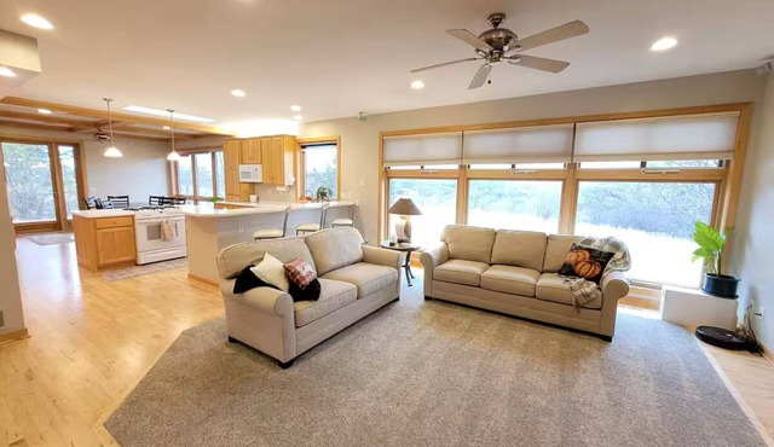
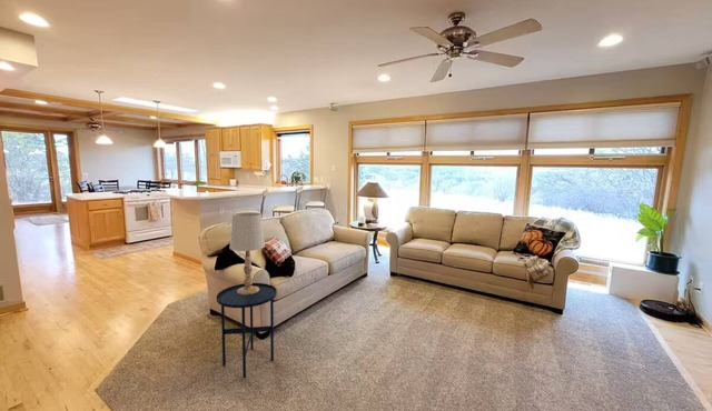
+ table lamp [229,211,266,295]
+ side table [216,282,278,379]
